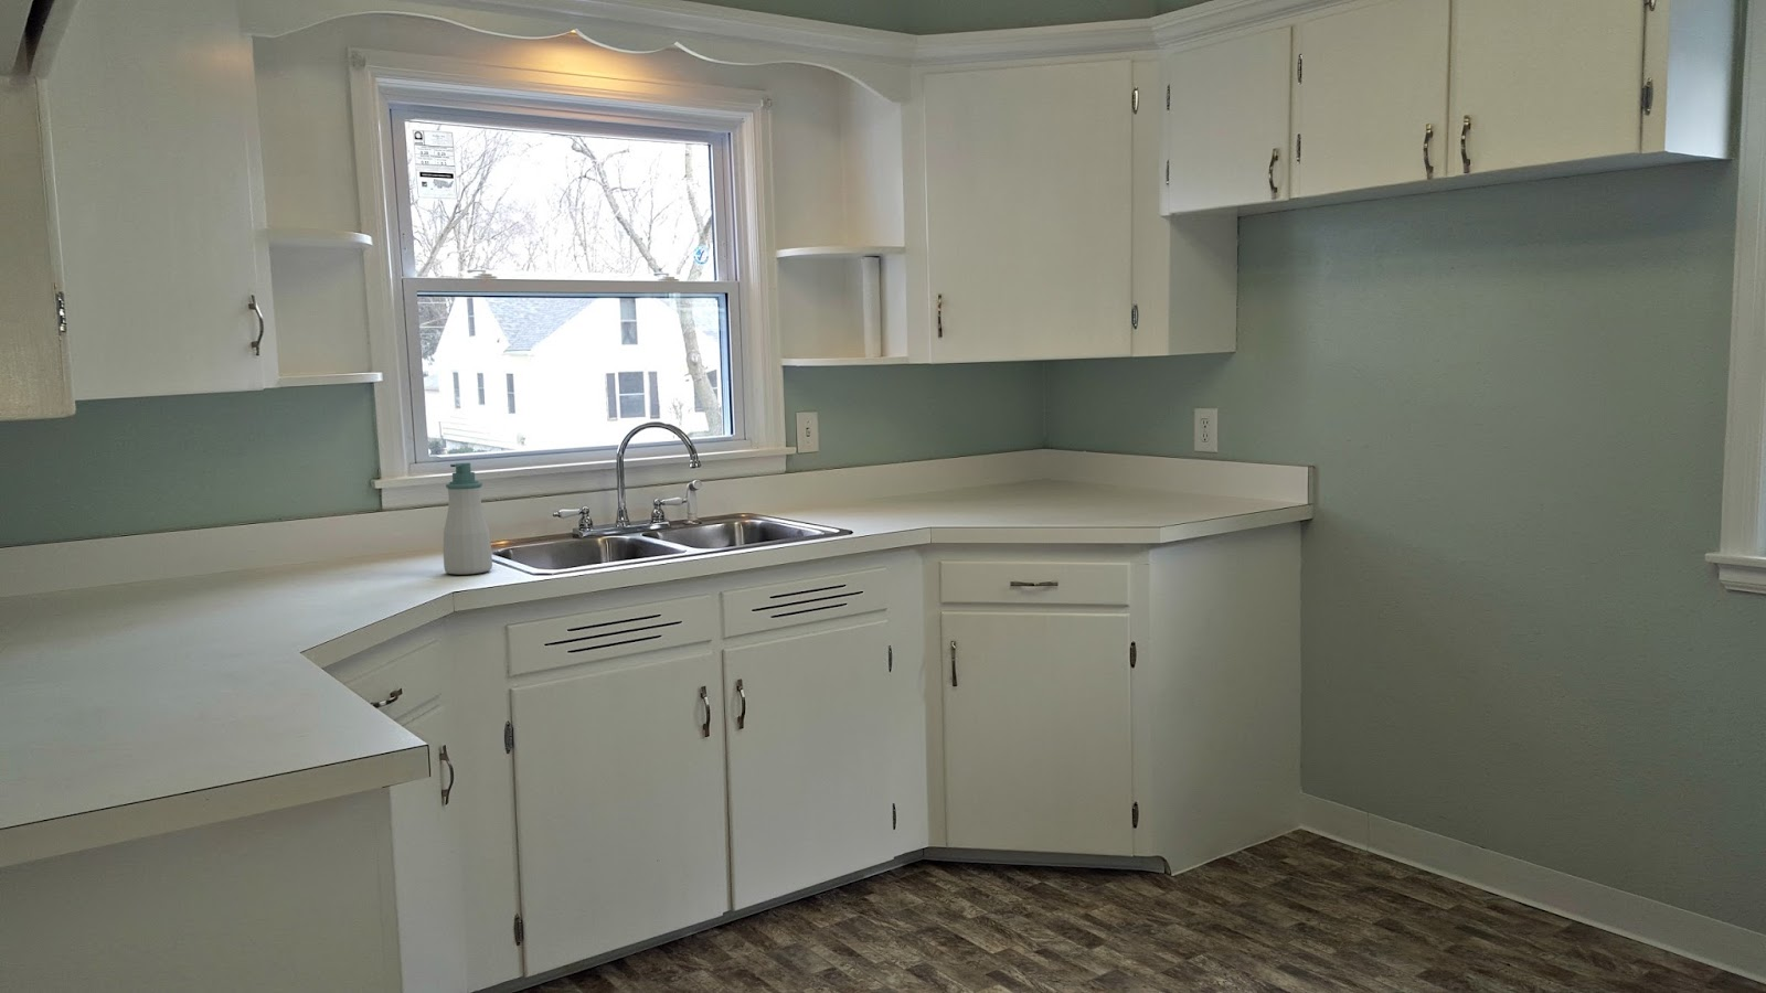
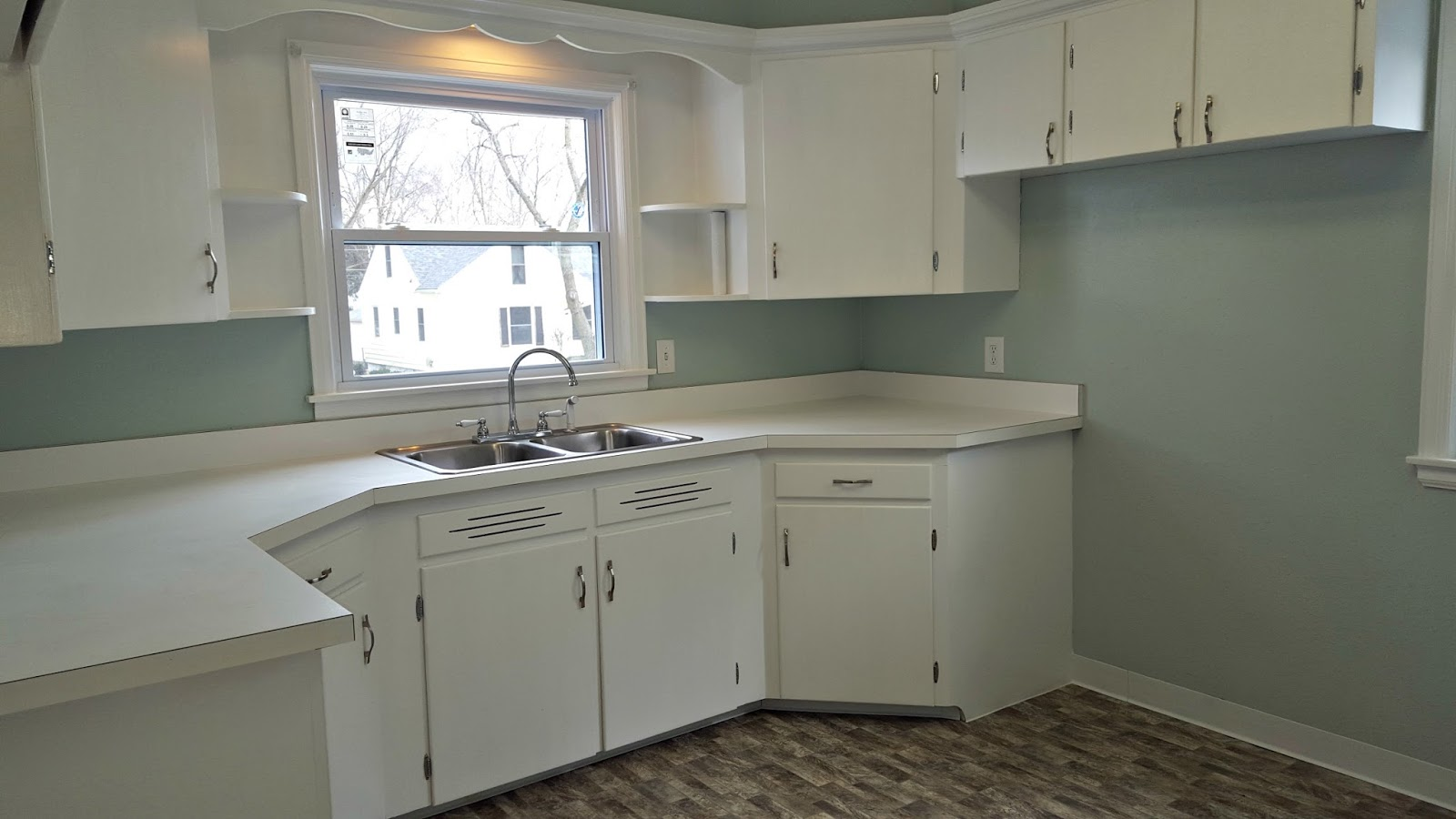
- soap bottle [443,462,494,576]
